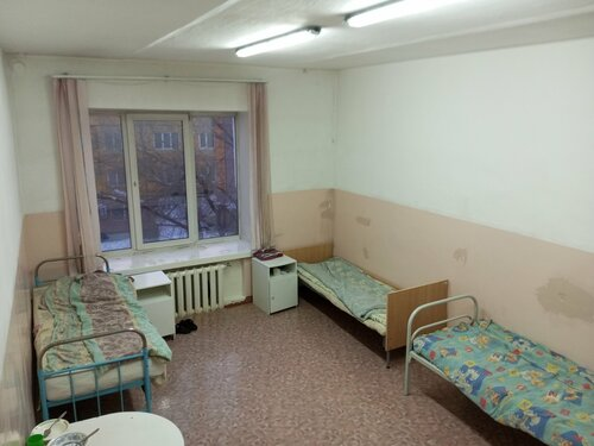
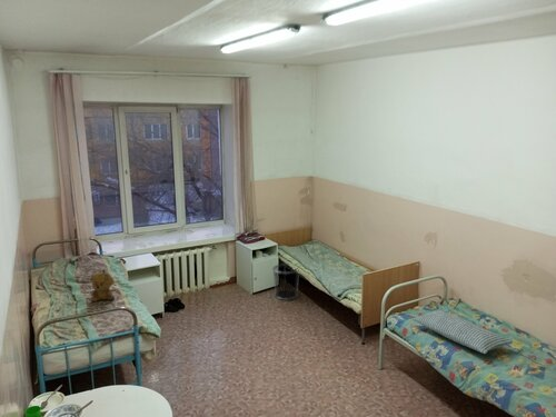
+ stuffed bear [90,268,116,302]
+ waste bin [271,264,300,300]
+ pillow [411,309,514,355]
